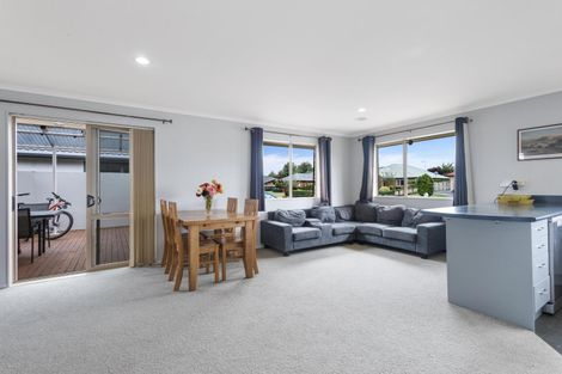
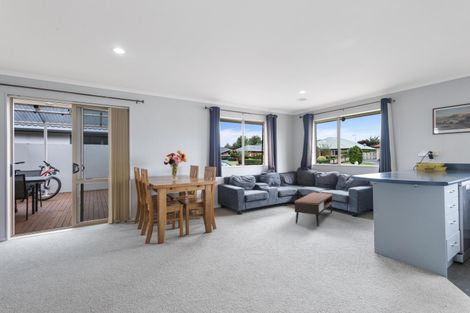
+ coffee table [294,192,334,228]
